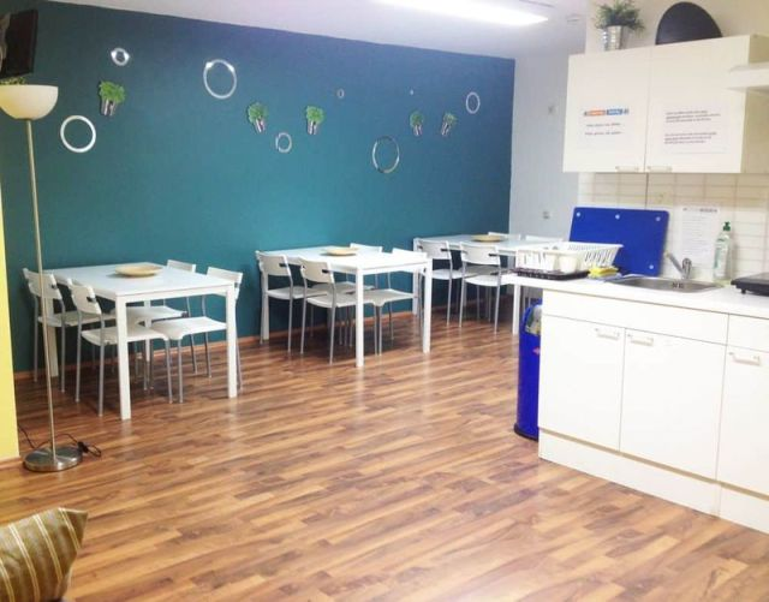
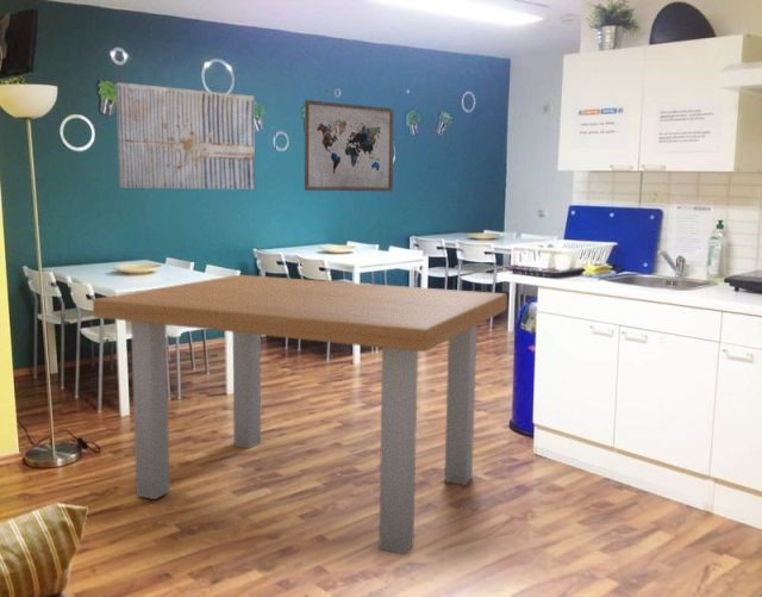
+ wall art [114,81,256,191]
+ wall art [304,99,395,193]
+ dining table [92,274,508,555]
